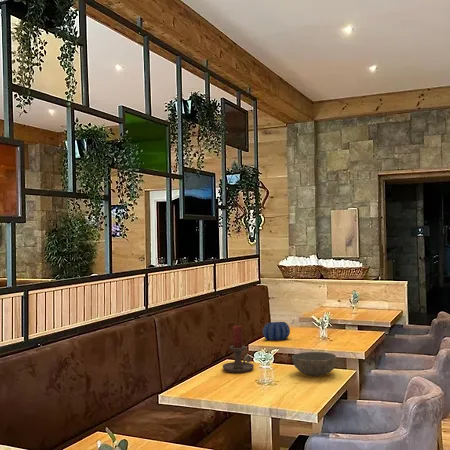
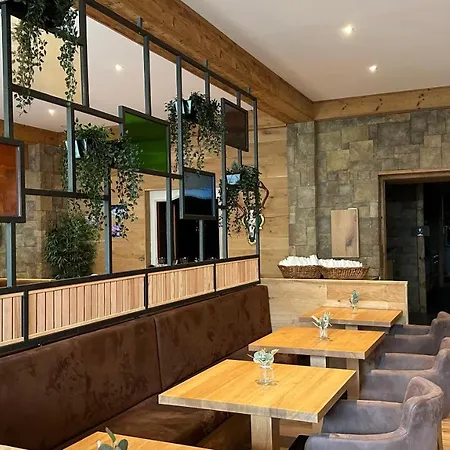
- bowl [291,351,338,377]
- candle holder [222,325,255,373]
- decorative bowl [262,321,291,342]
